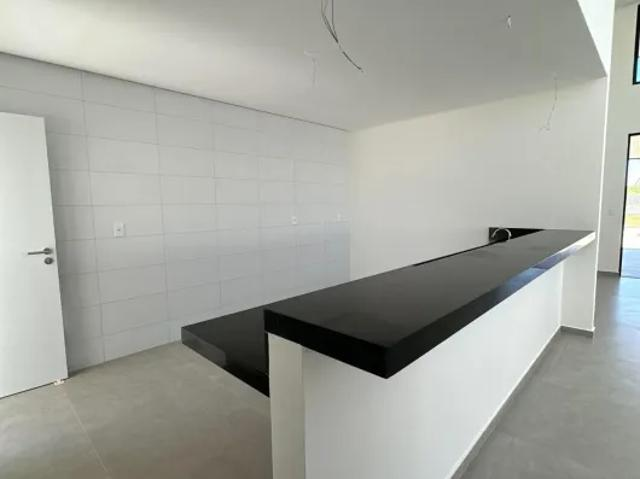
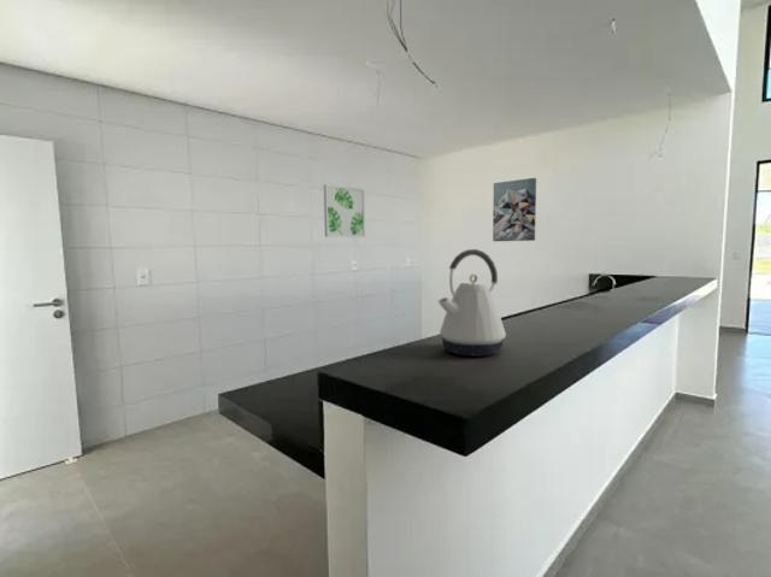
+ wall art [492,177,537,242]
+ wall art [323,183,366,239]
+ kettle [437,248,507,358]
